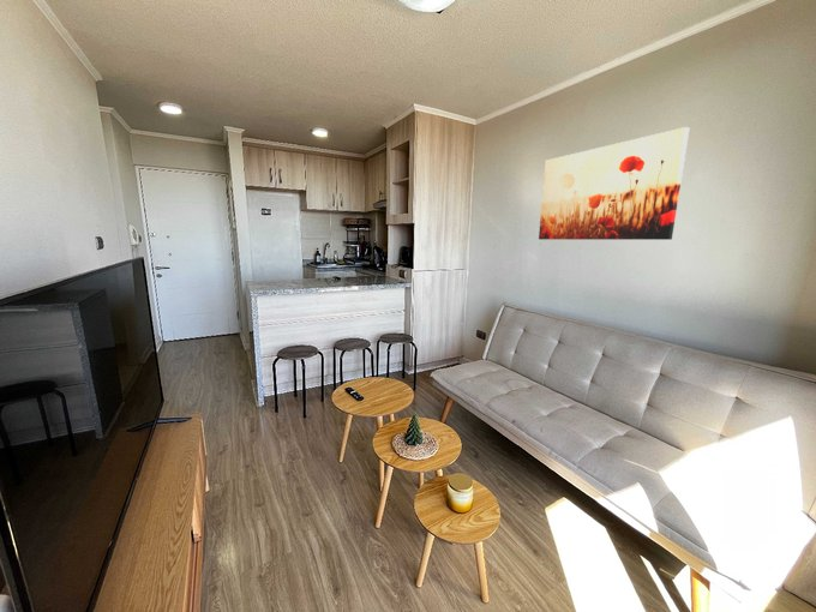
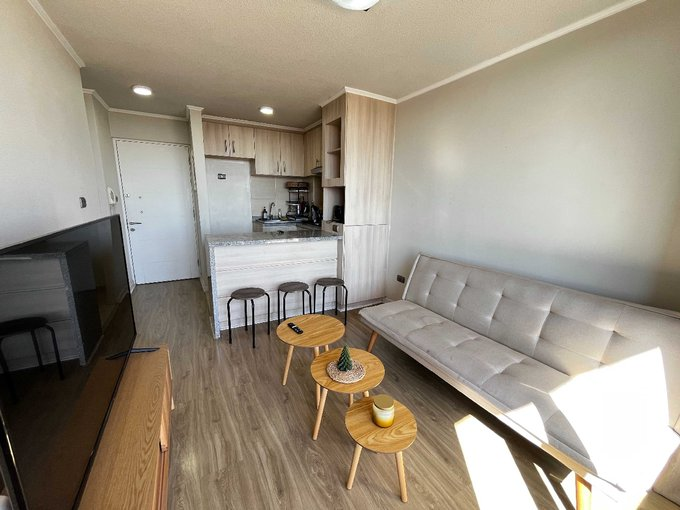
- wall art [538,126,690,241]
